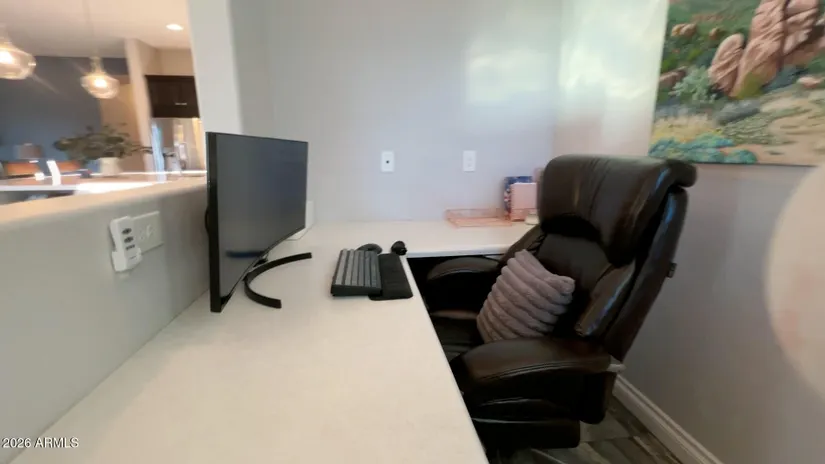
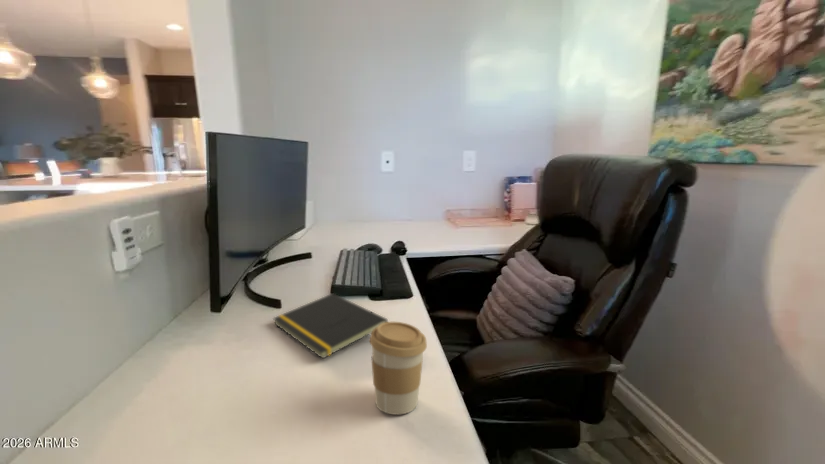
+ coffee cup [369,321,428,416]
+ notepad [272,292,389,360]
